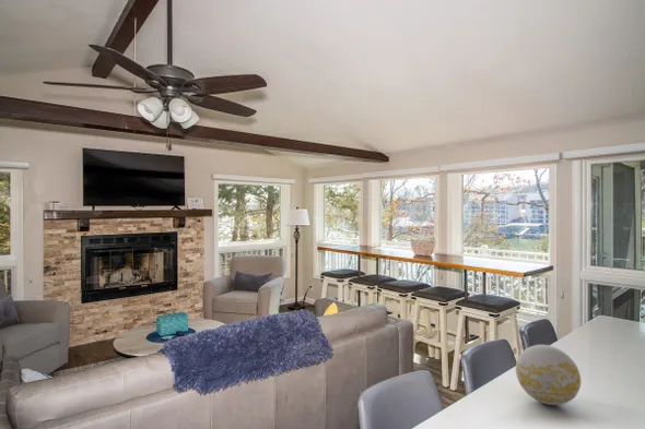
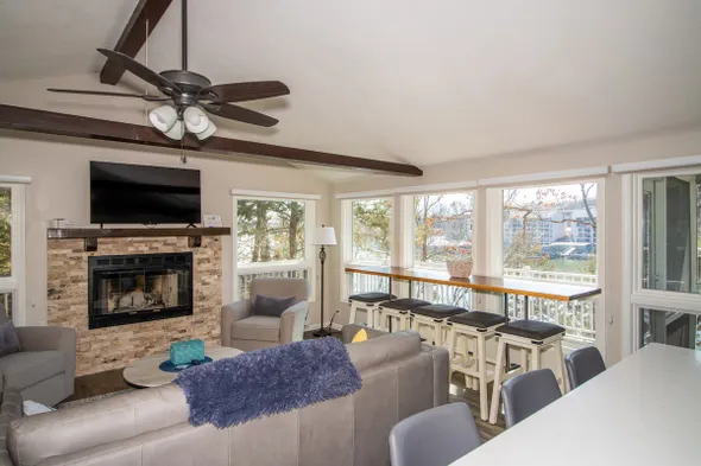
- decorative ball [515,344,582,406]
